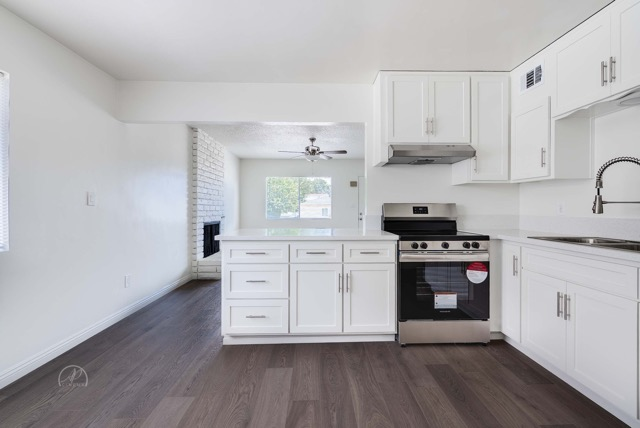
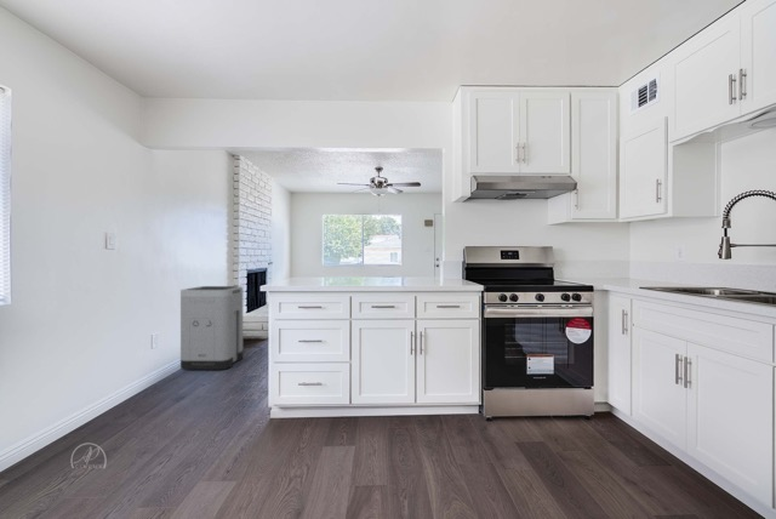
+ trash can [179,285,244,371]
